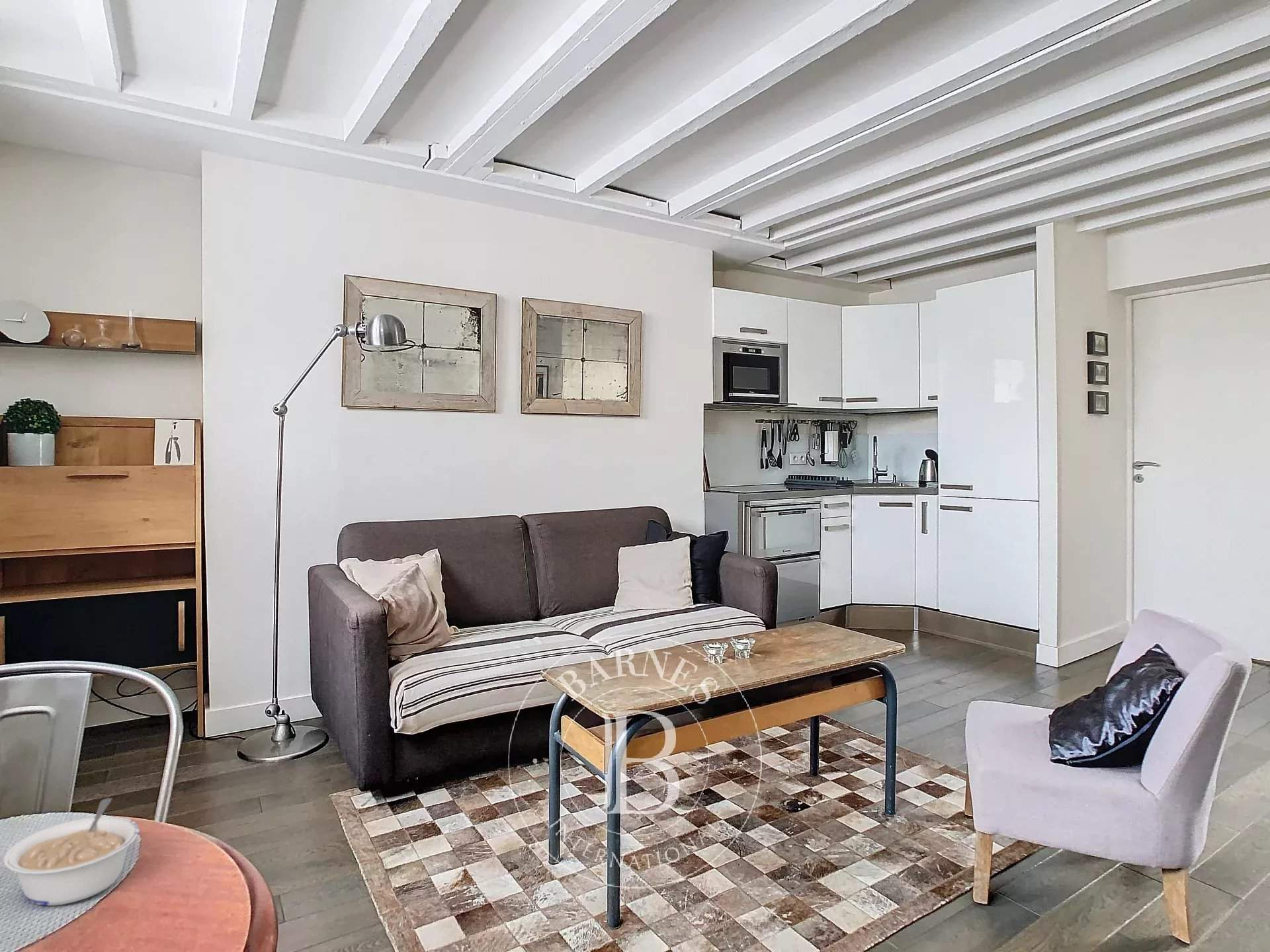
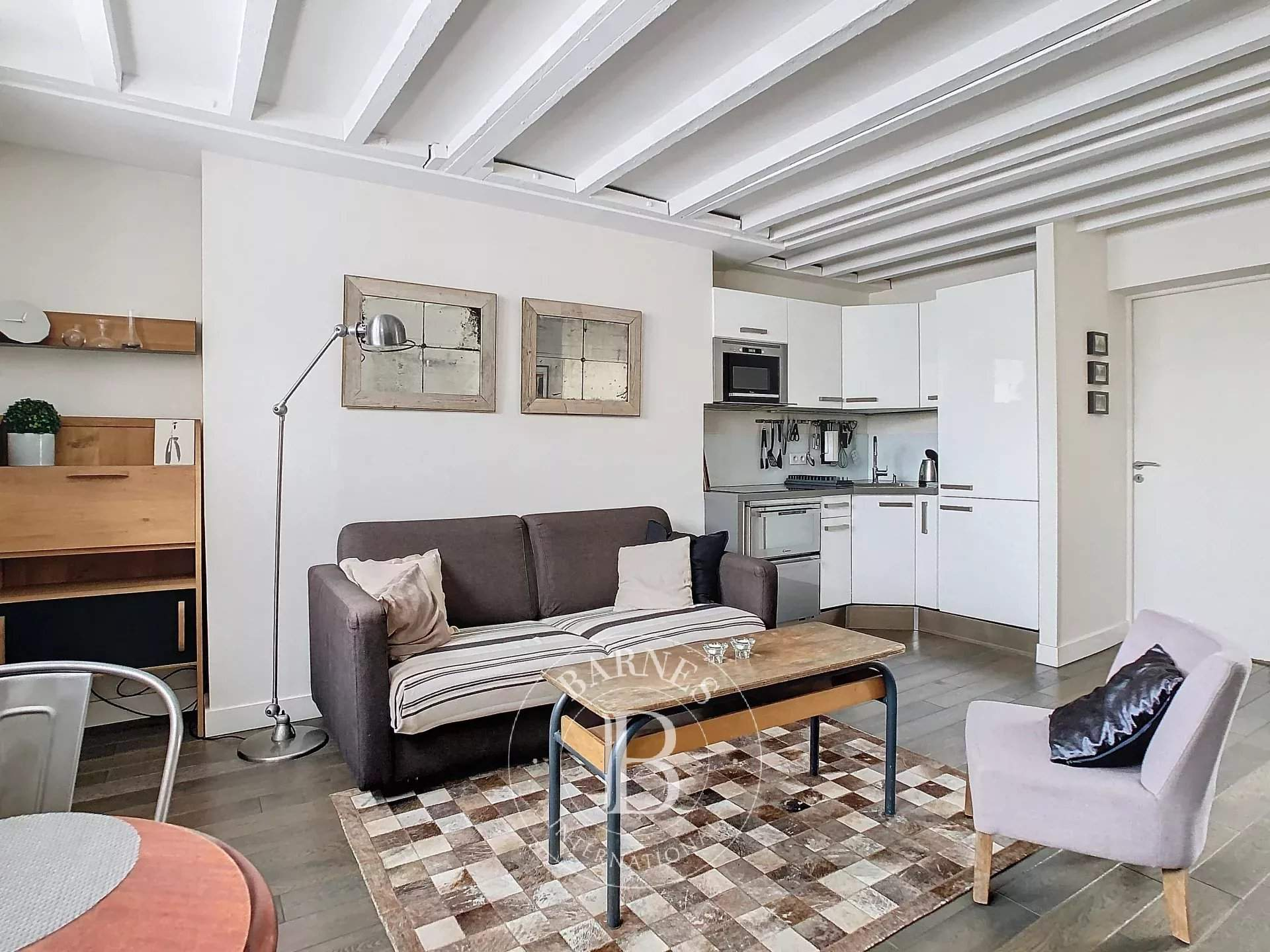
- legume [3,797,140,906]
